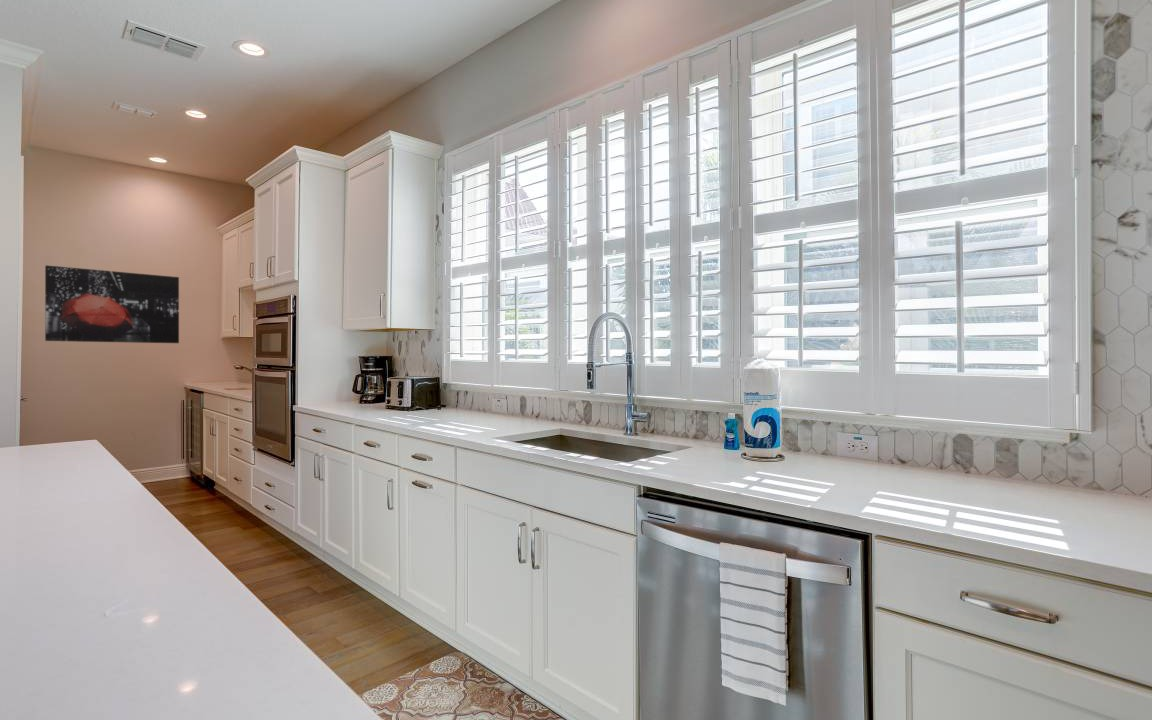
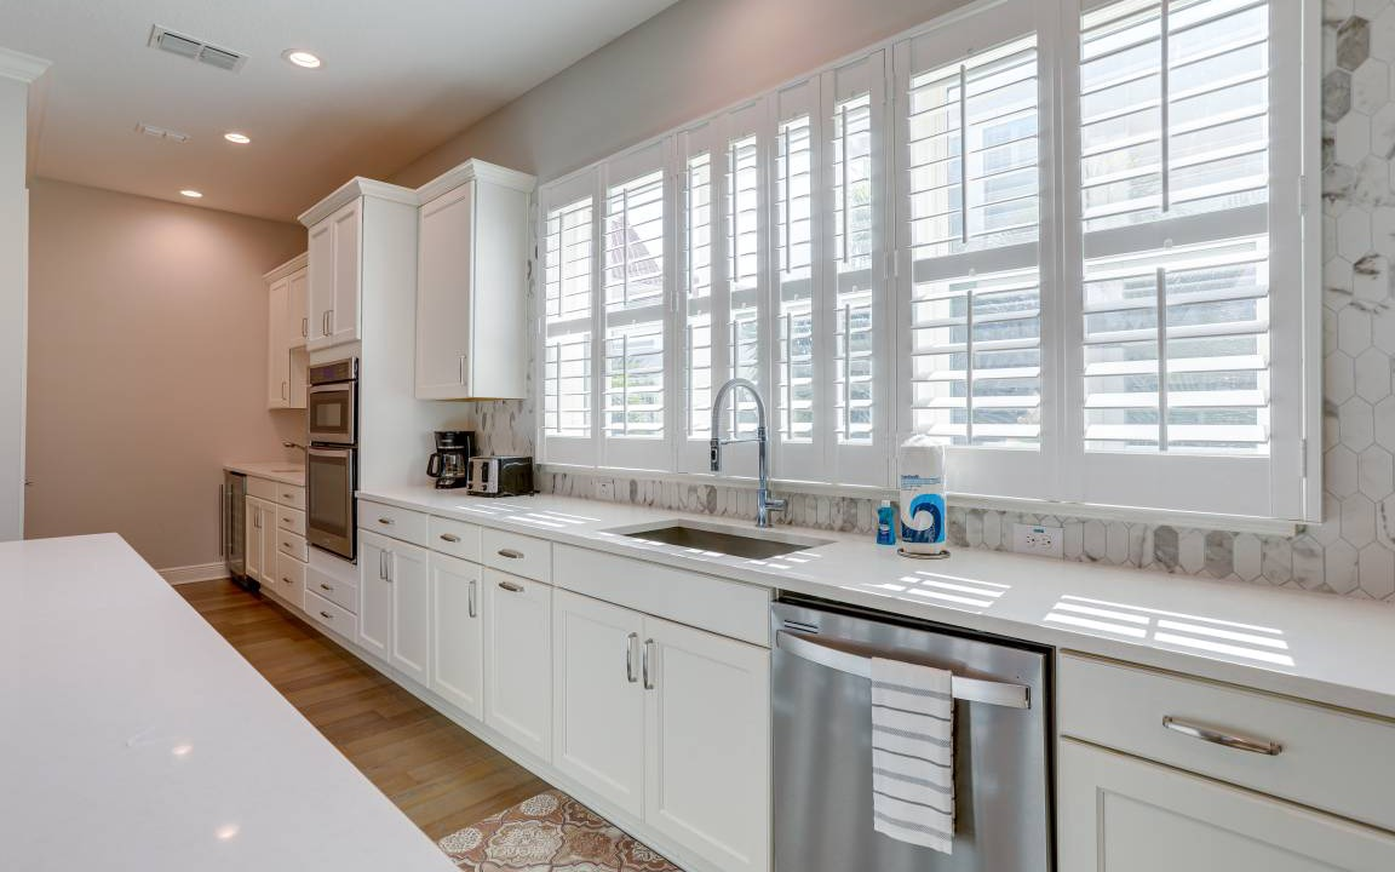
- wall art [44,264,180,344]
